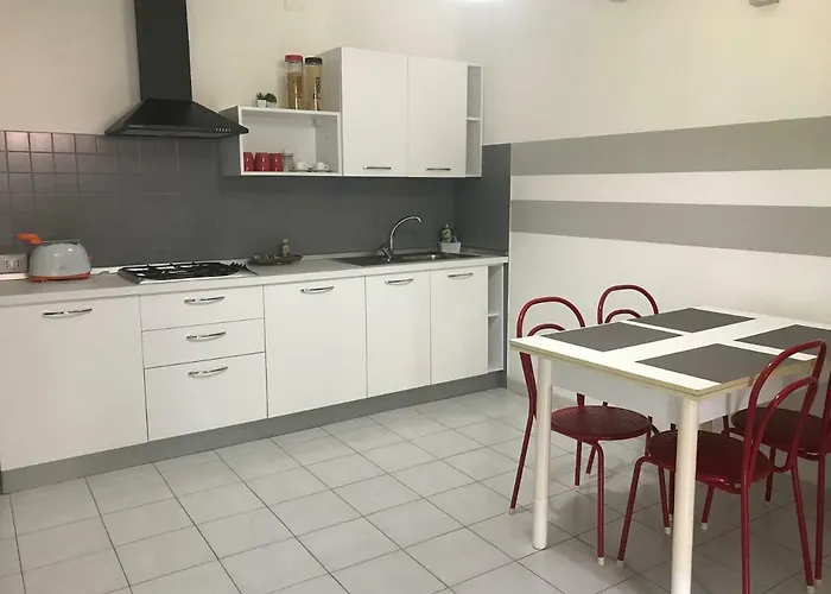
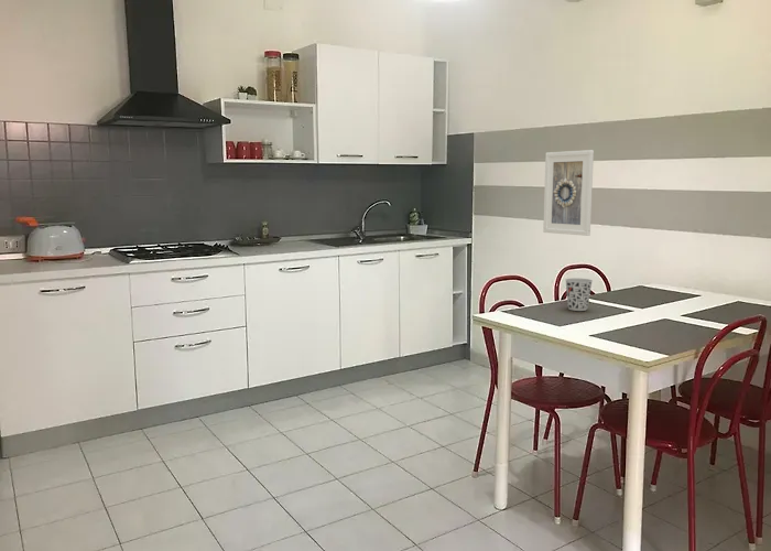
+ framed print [542,149,595,237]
+ cup [564,278,594,312]
